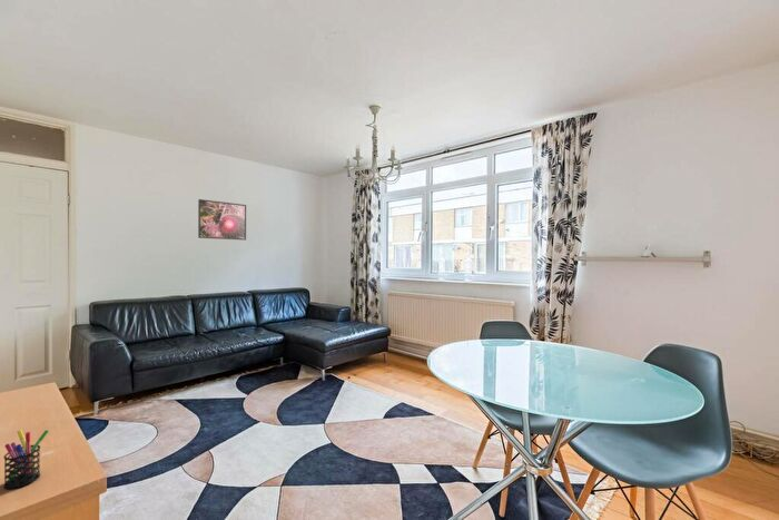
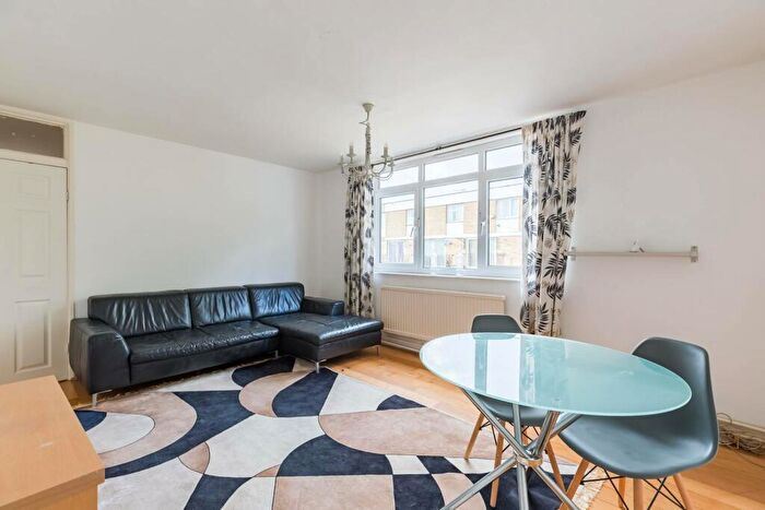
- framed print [197,198,247,242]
- pen holder [2,429,50,490]
